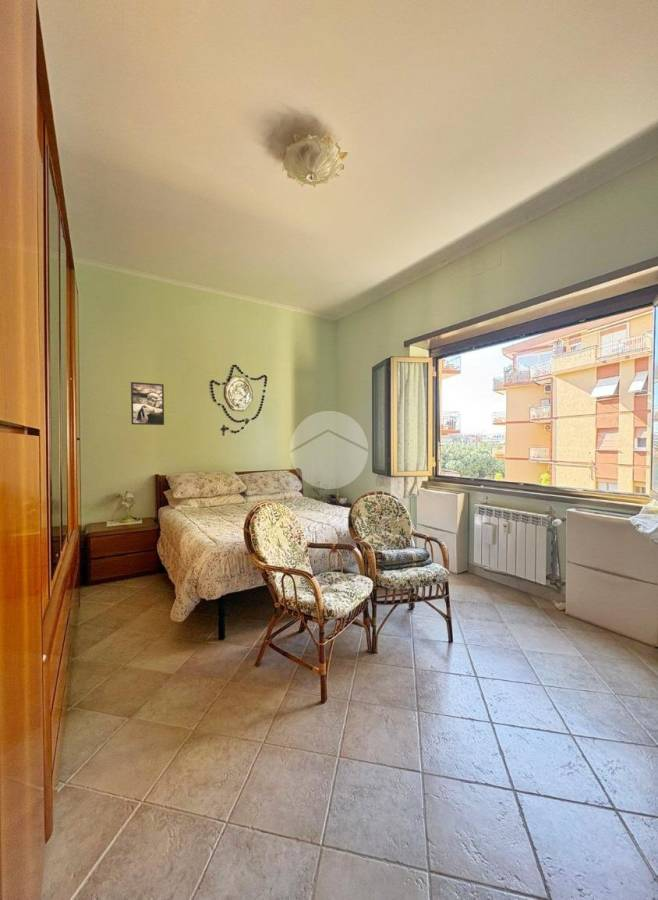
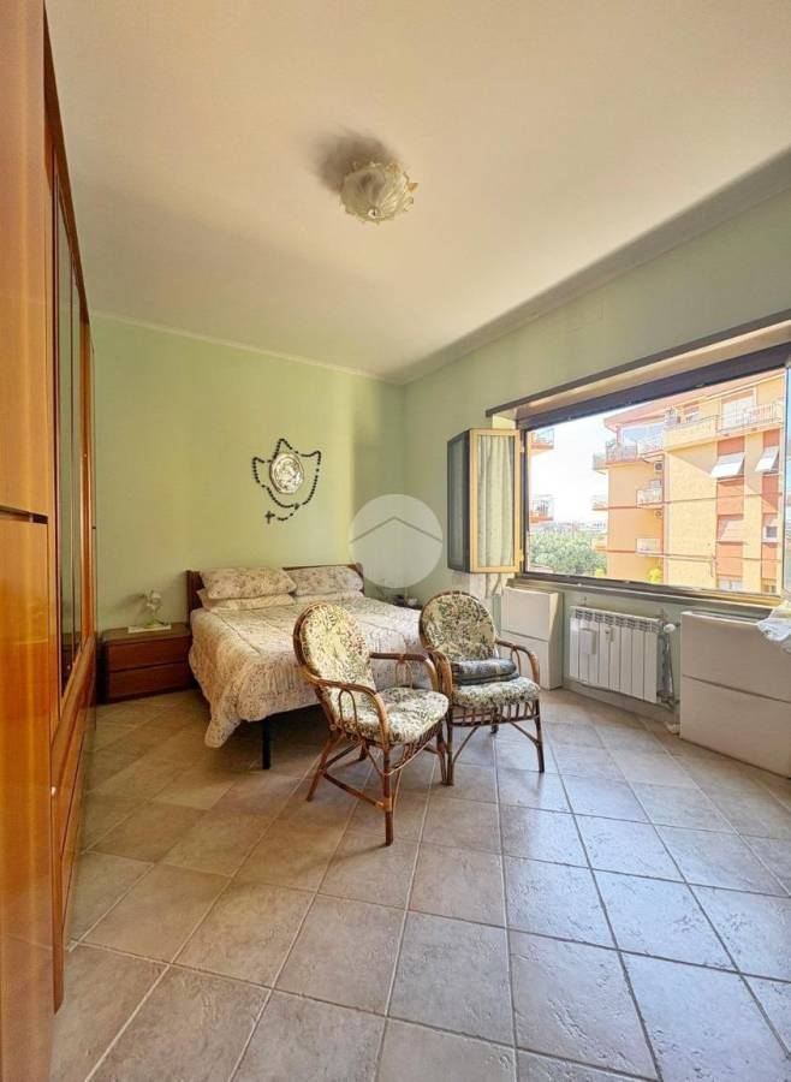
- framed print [130,381,165,426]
